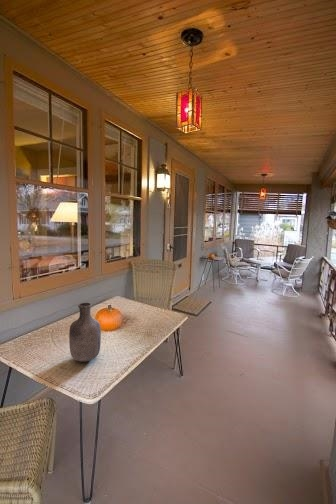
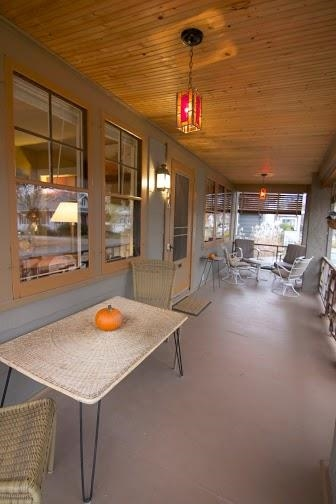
- vase [68,302,102,363]
